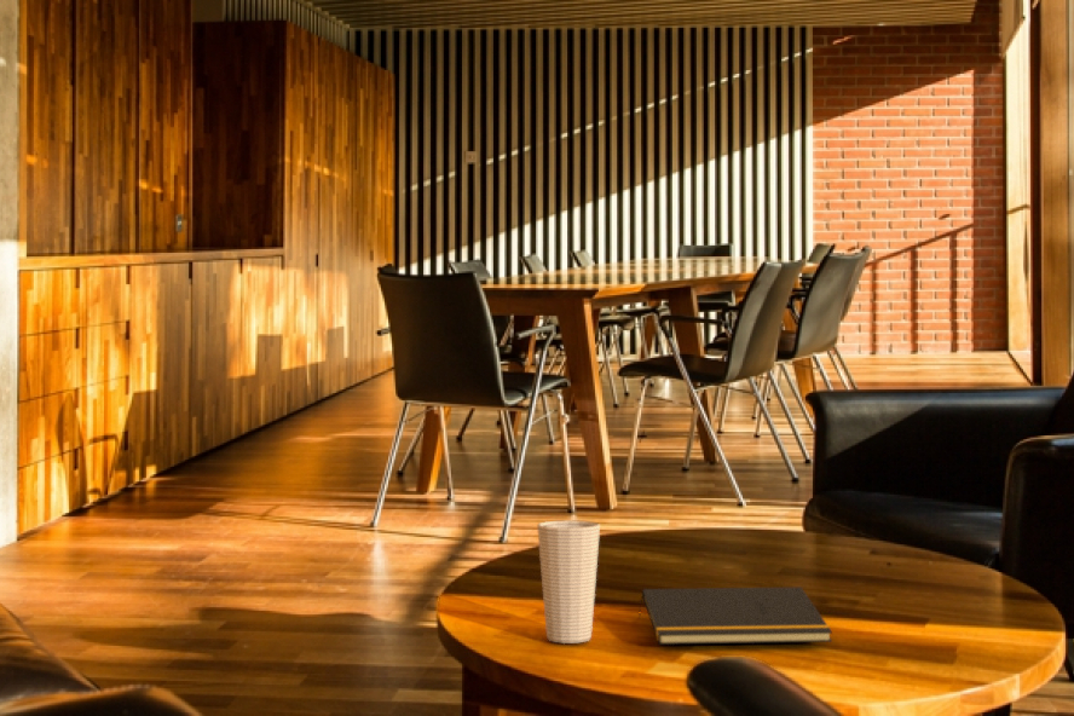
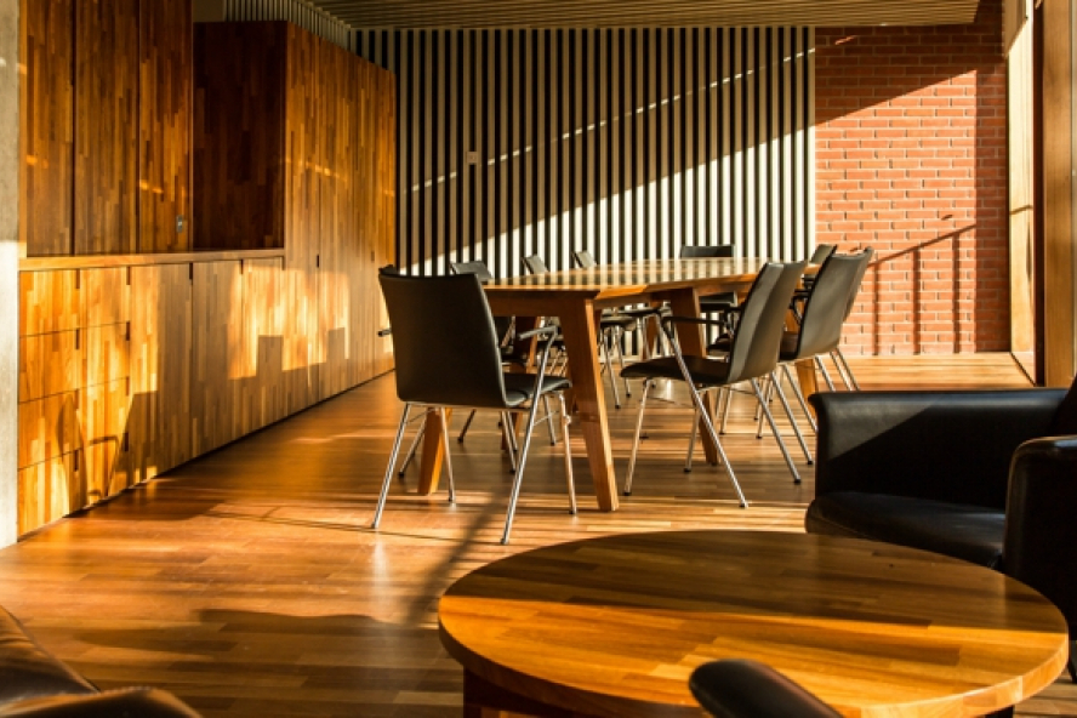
- notepad [637,585,833,646]
- cup [536,519,601,645]
